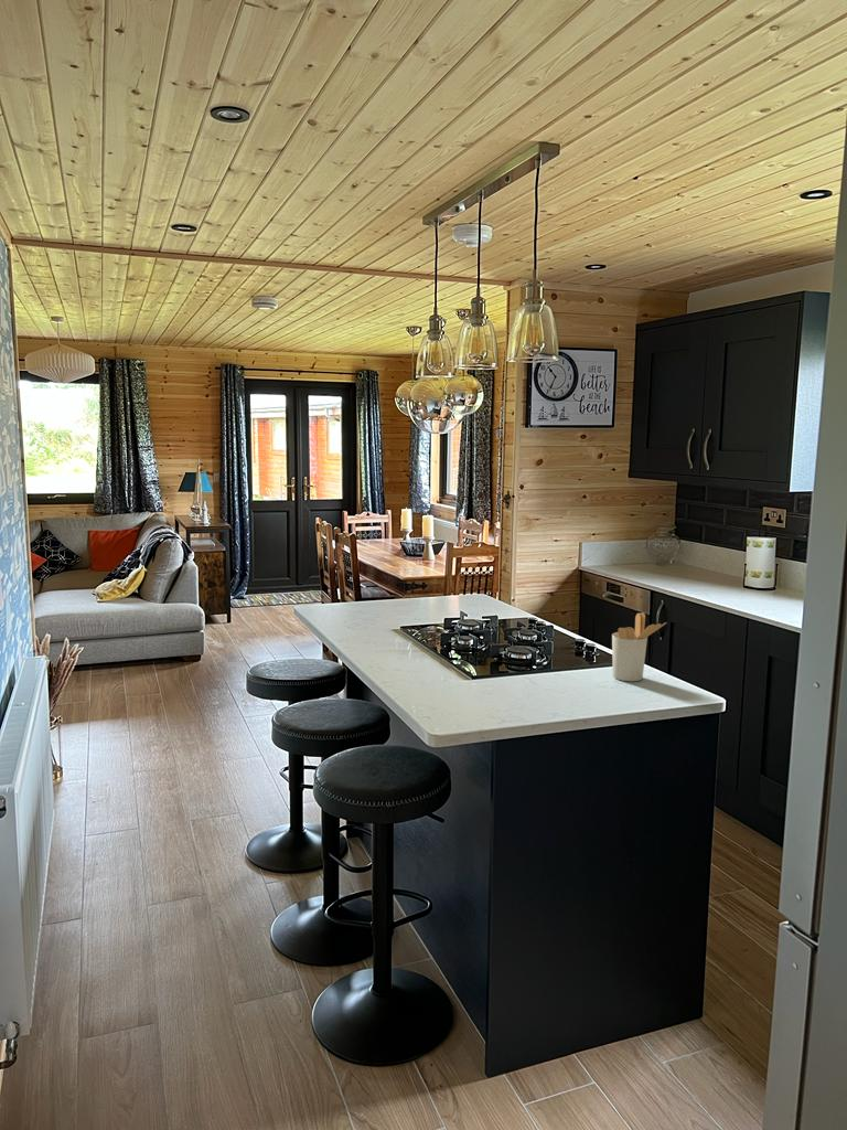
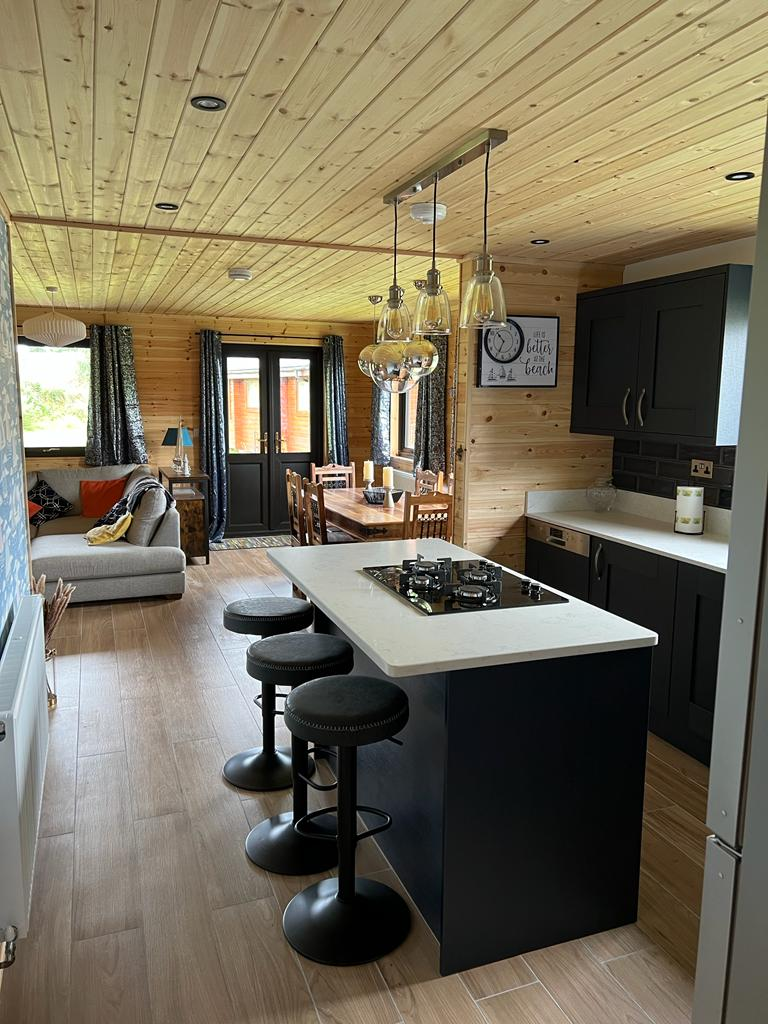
- utensil holder [611,611,667,682]
